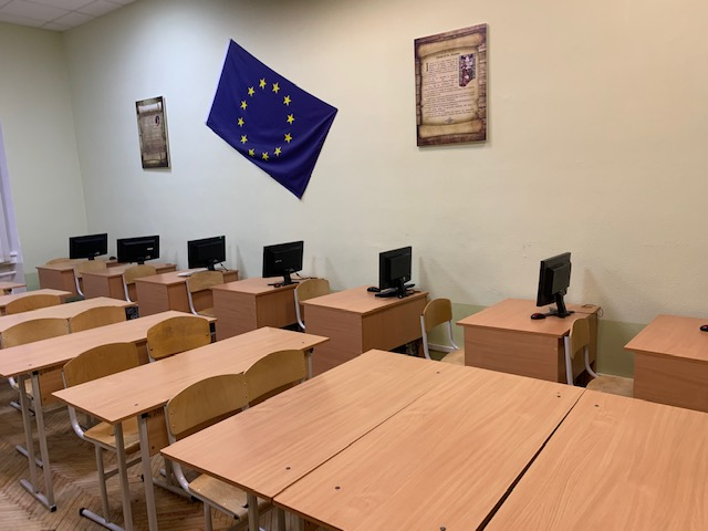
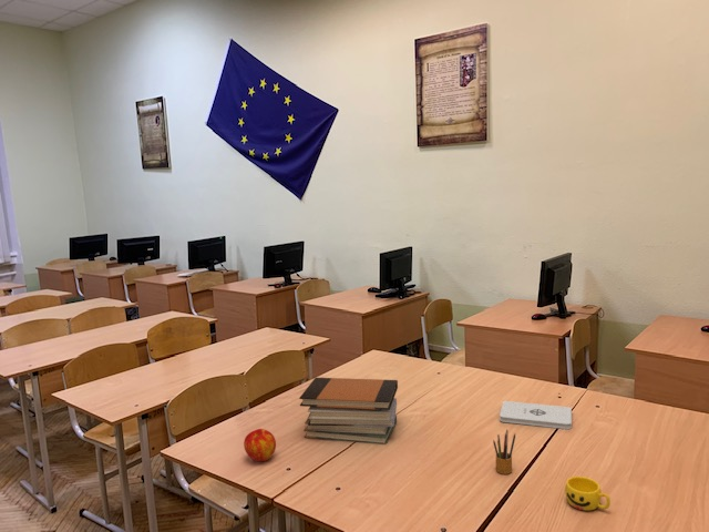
+ apple [243,428,277,462]
+ pencil box [492,429,516,475]
+ cup [564,475,612,512]
+ book stack [298,377,399,446]
+ notepad [499,400,573,430]
